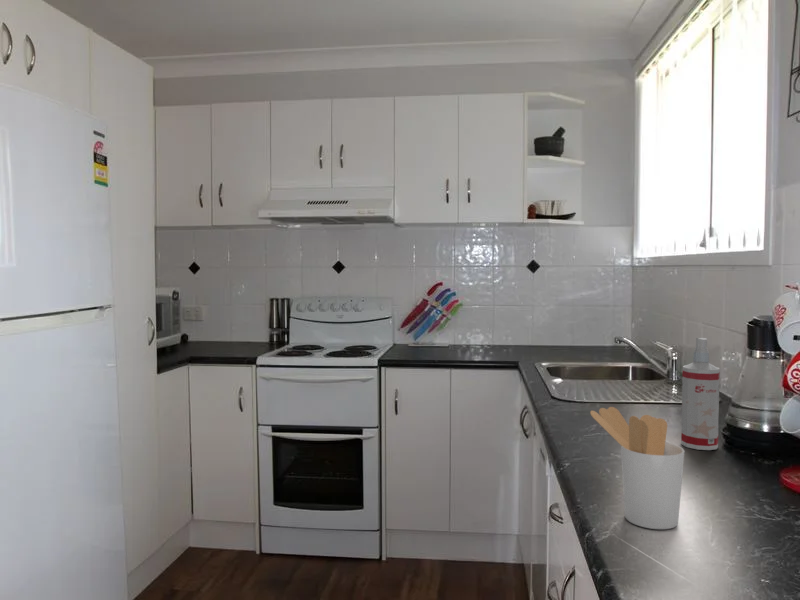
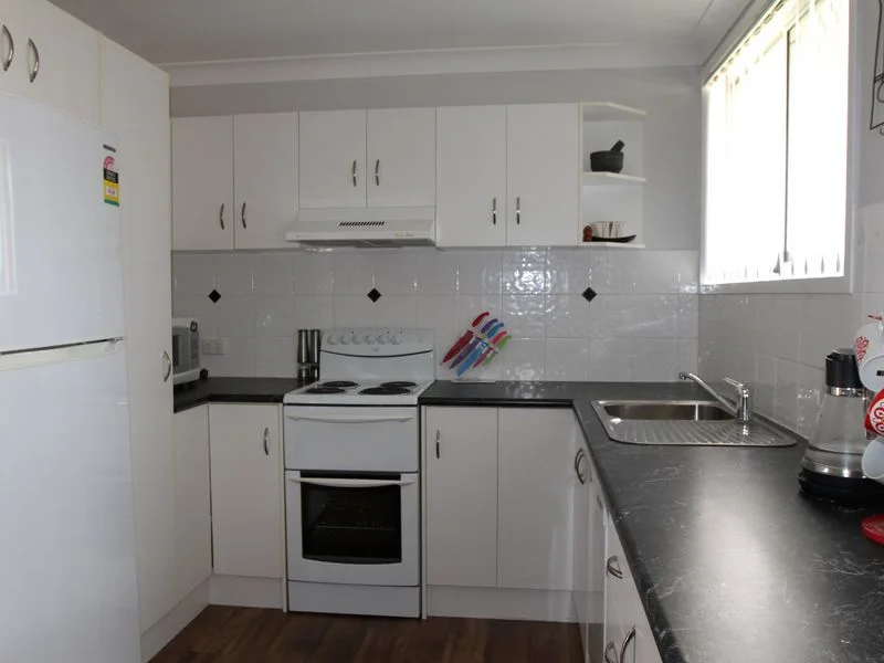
- utensil holder [589,406,685,530]
- spray bottle [680,337,721,451]
